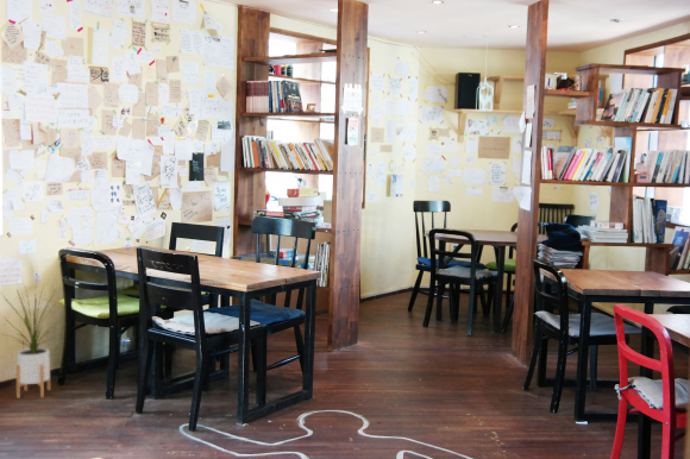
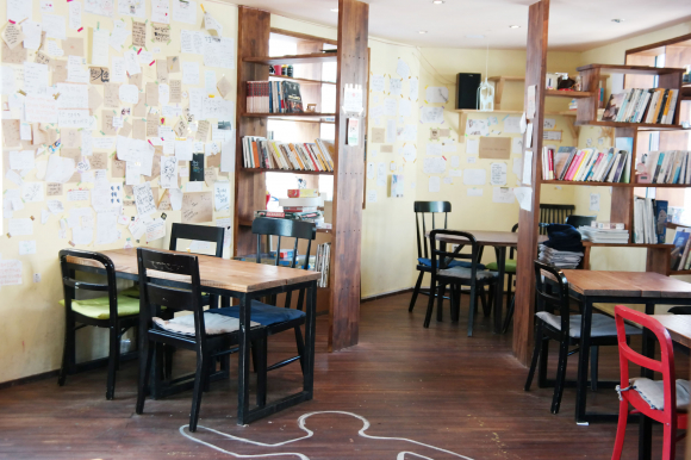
- house plant [0,279,64,400]
